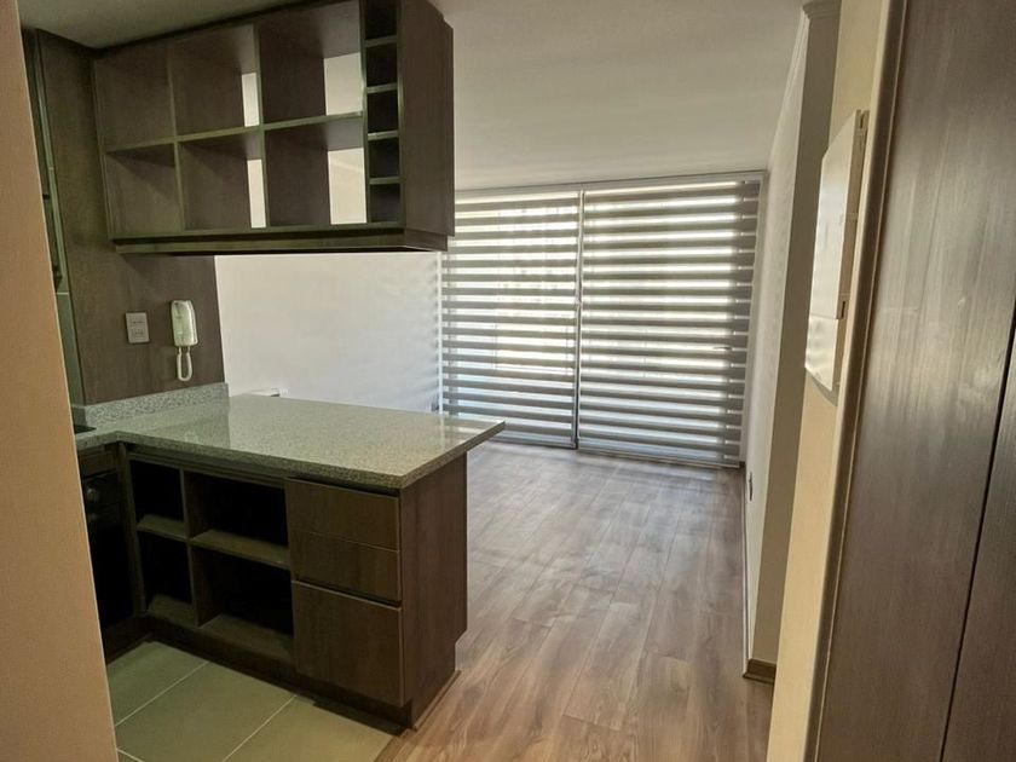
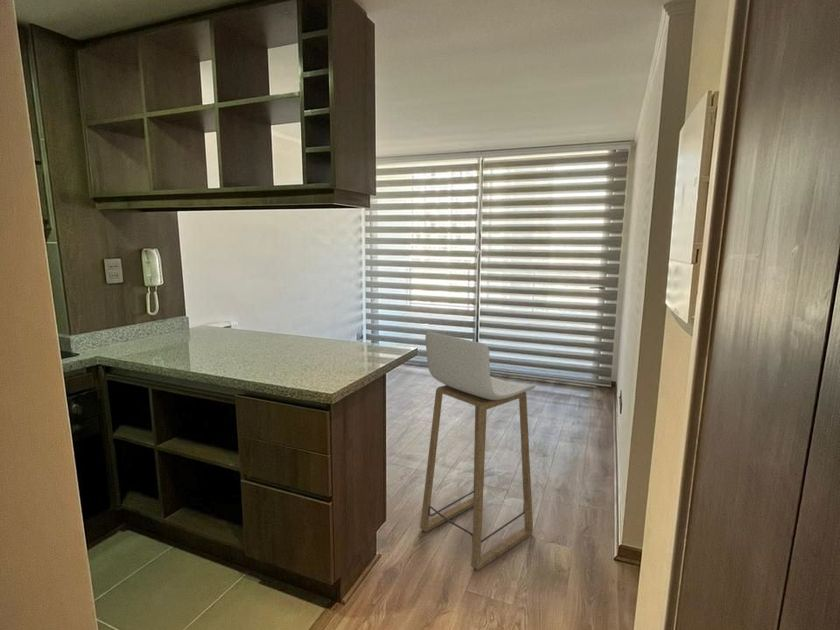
+ bar stool [419,330,537,571]
